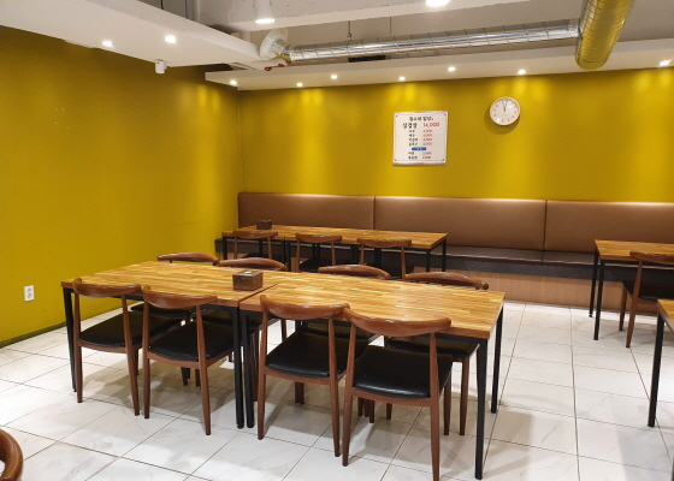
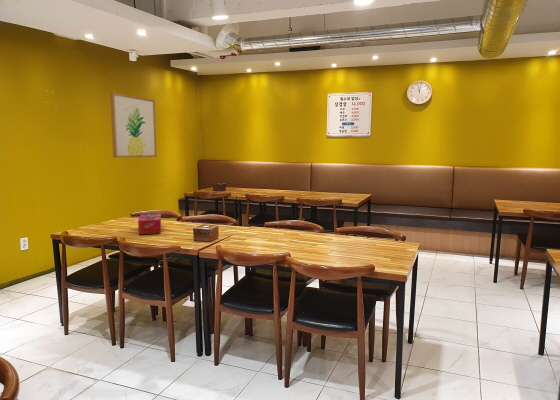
+ wall art [109,92,158,159]
+ tissue box [137,213,162,235]
